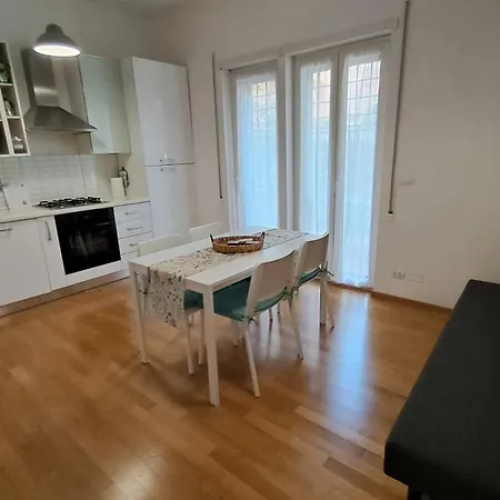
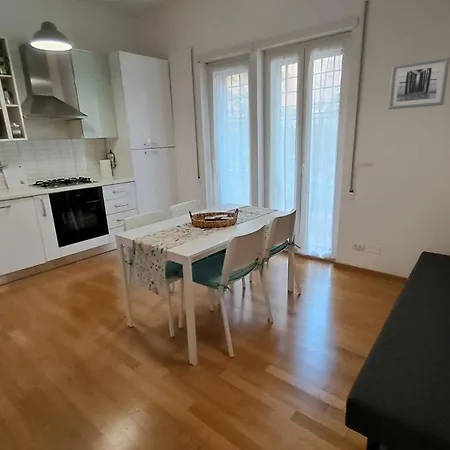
+ wall art [387,56,450,110]
